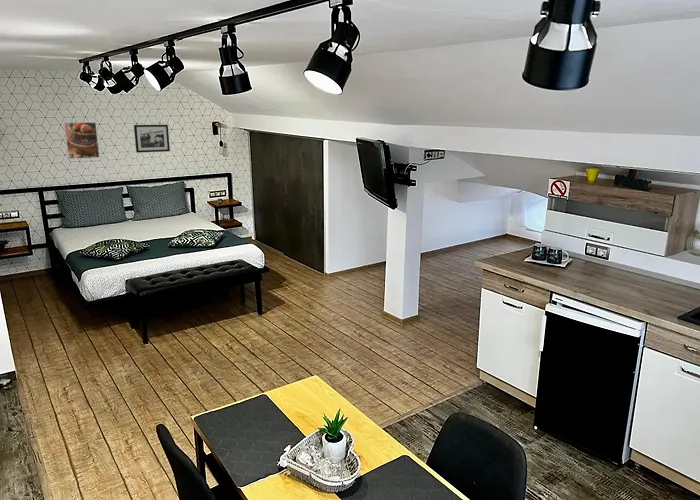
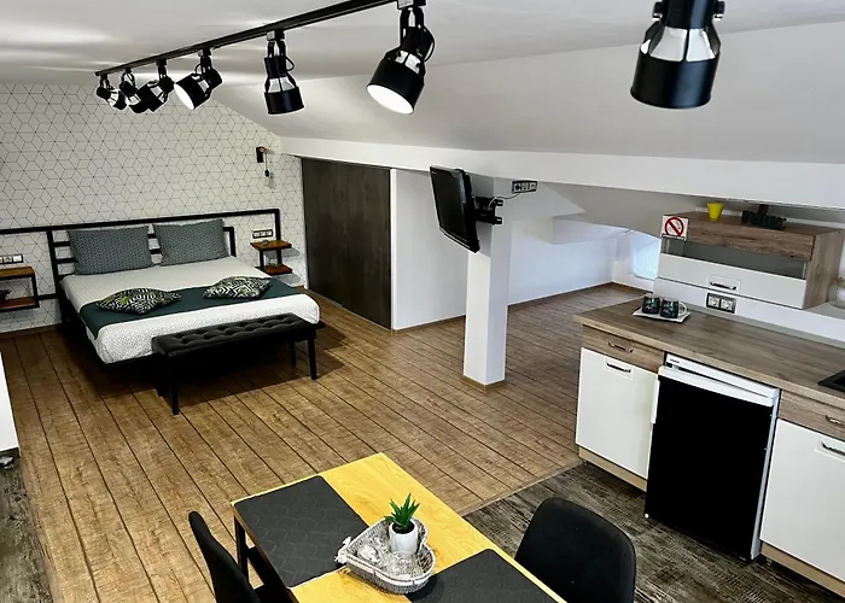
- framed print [63,121,101,160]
- picture frame [133,124,171,154]
